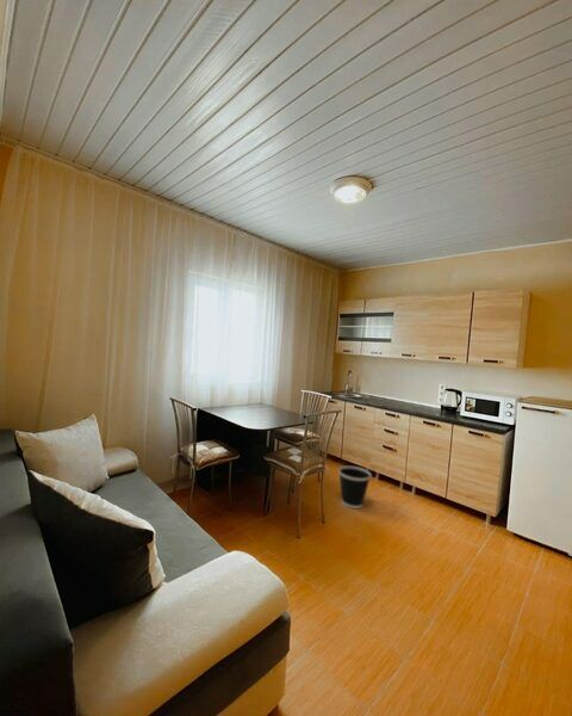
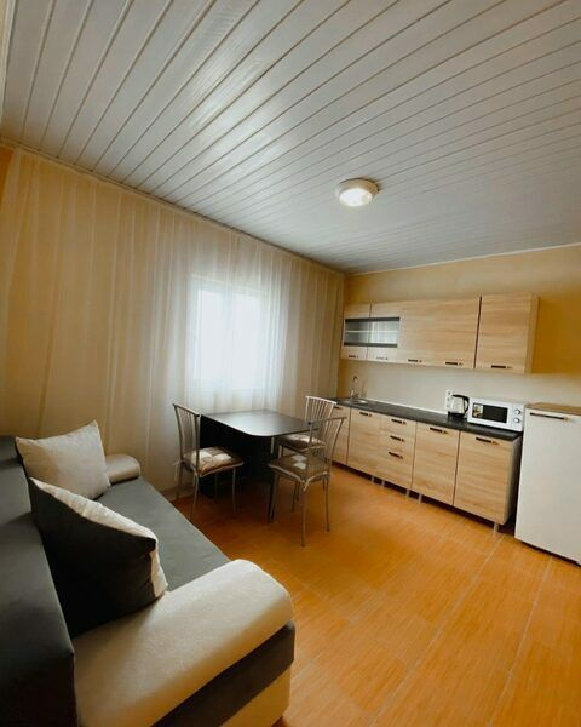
- wastebasket [337,465,372,510]
